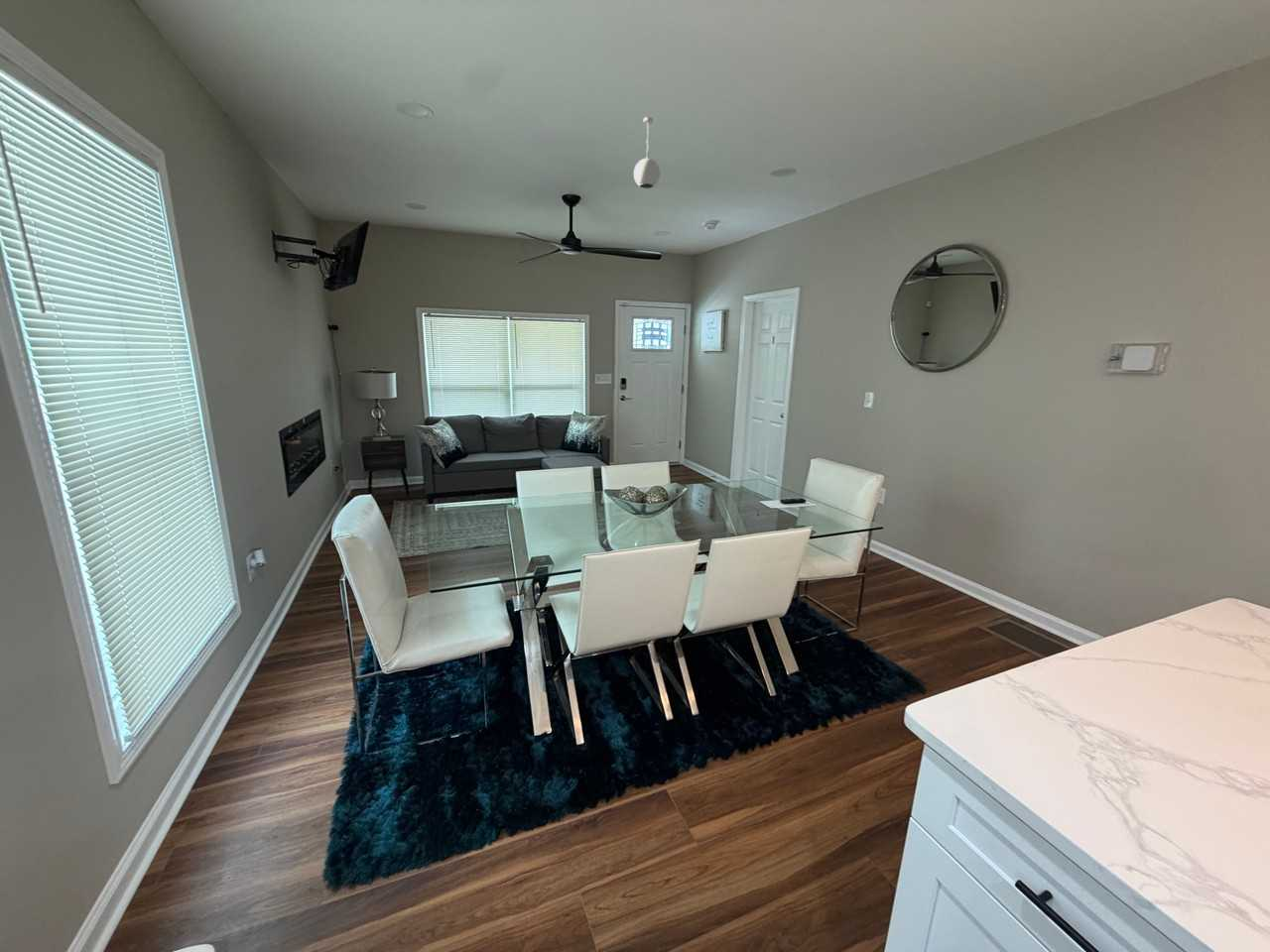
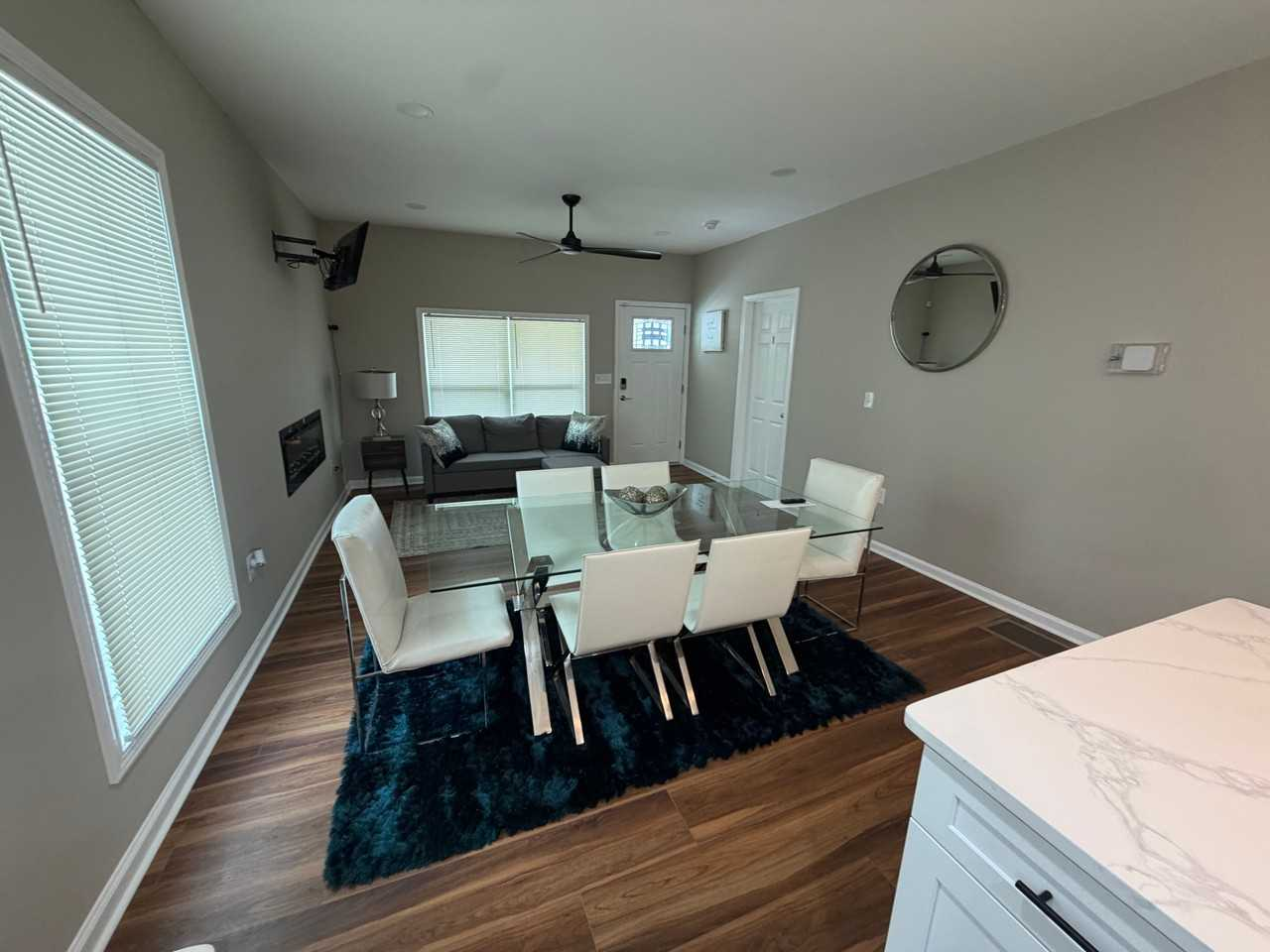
- pendant light [633,116,661,189]
